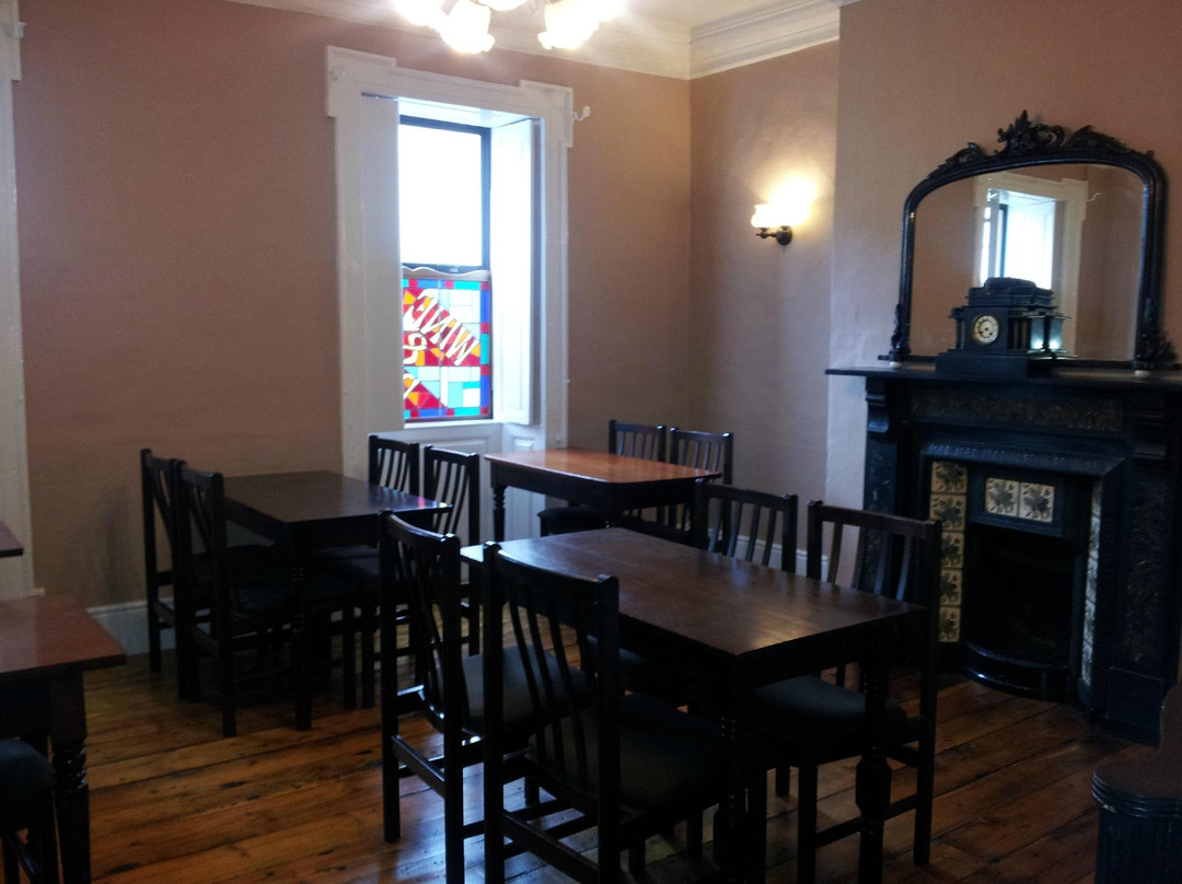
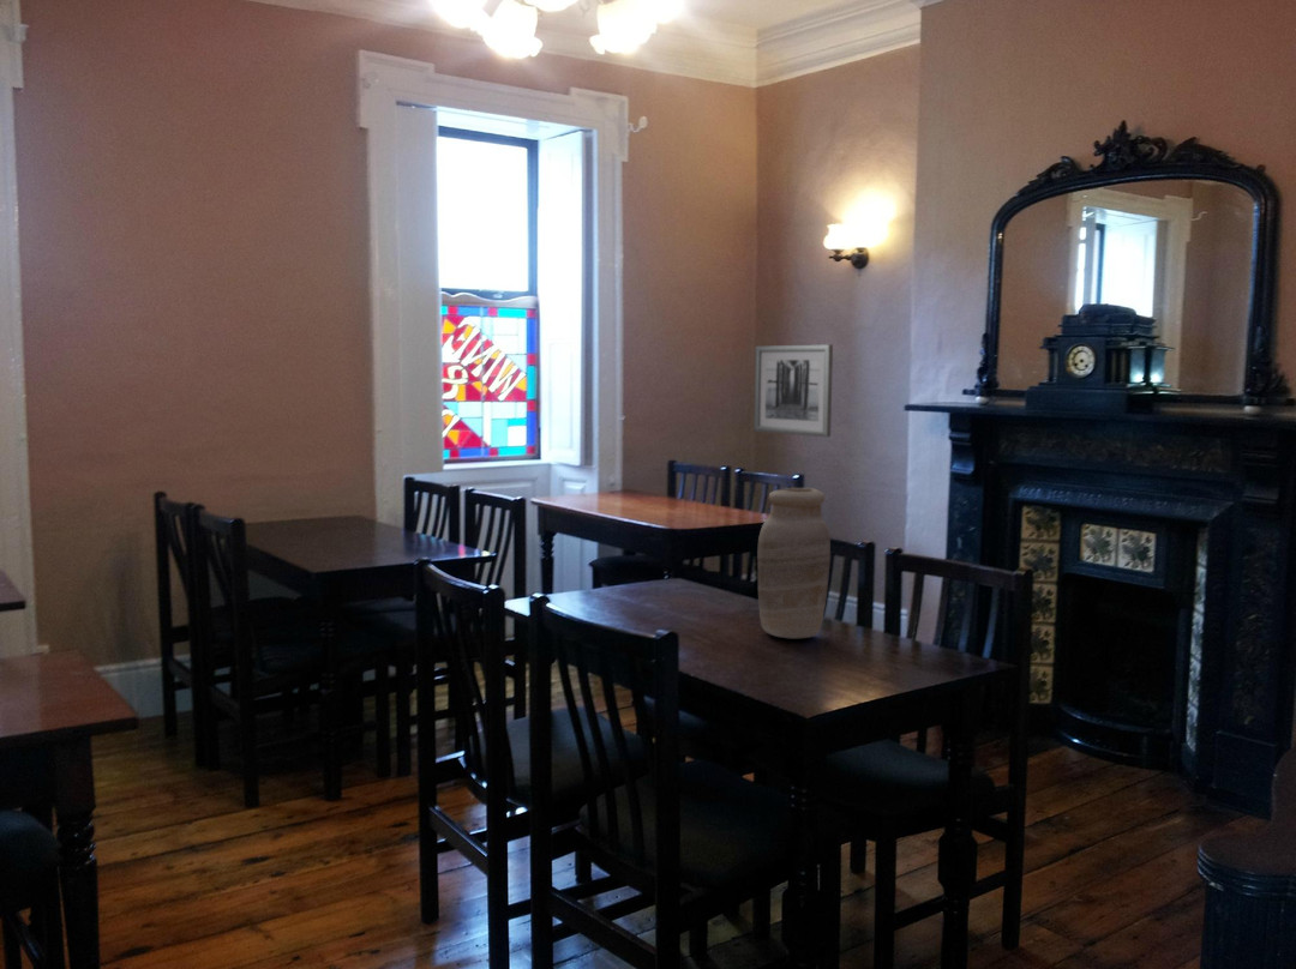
+ wall art [752,343,834,438]
+ vase [756,487,832,639]
